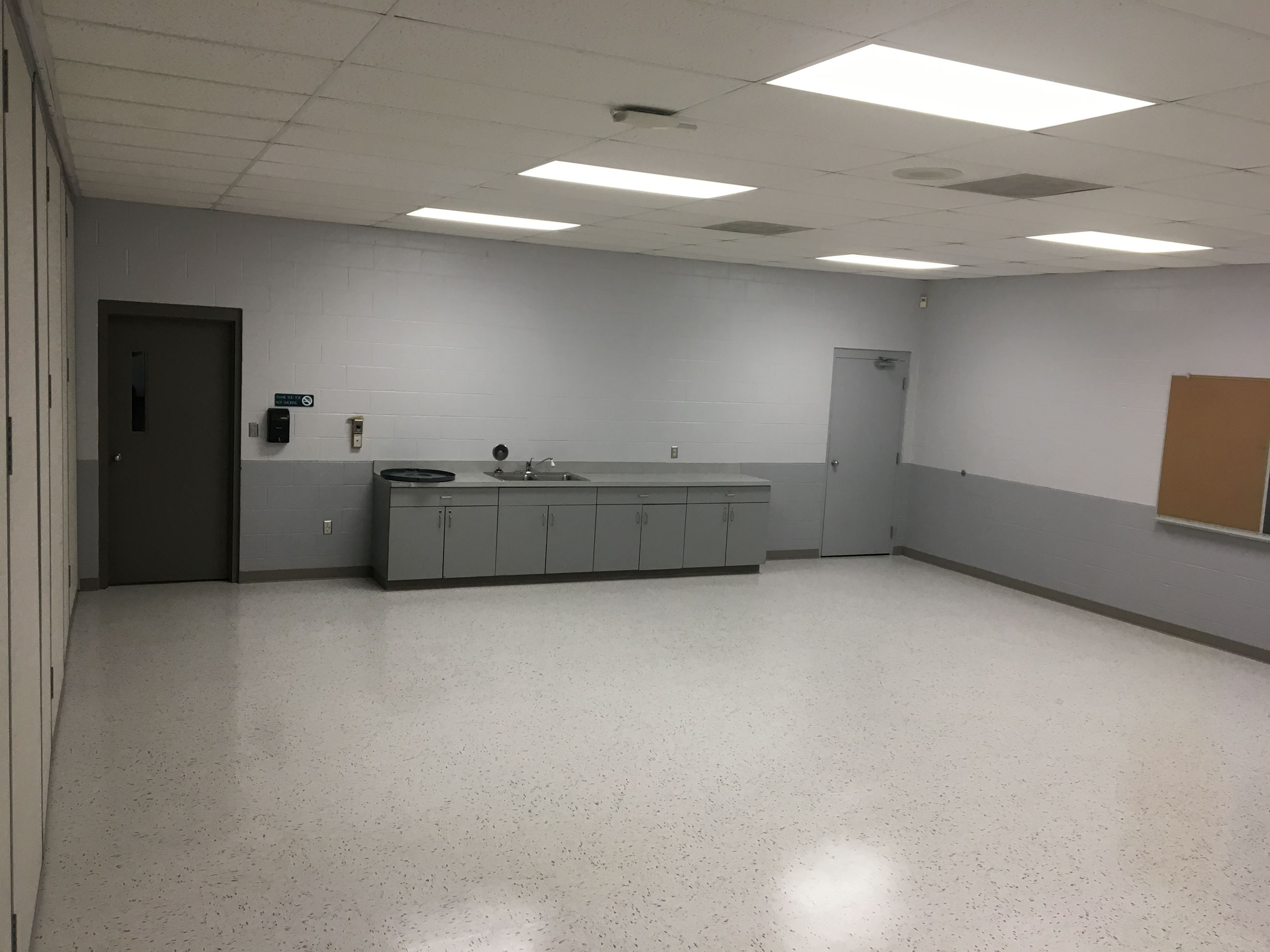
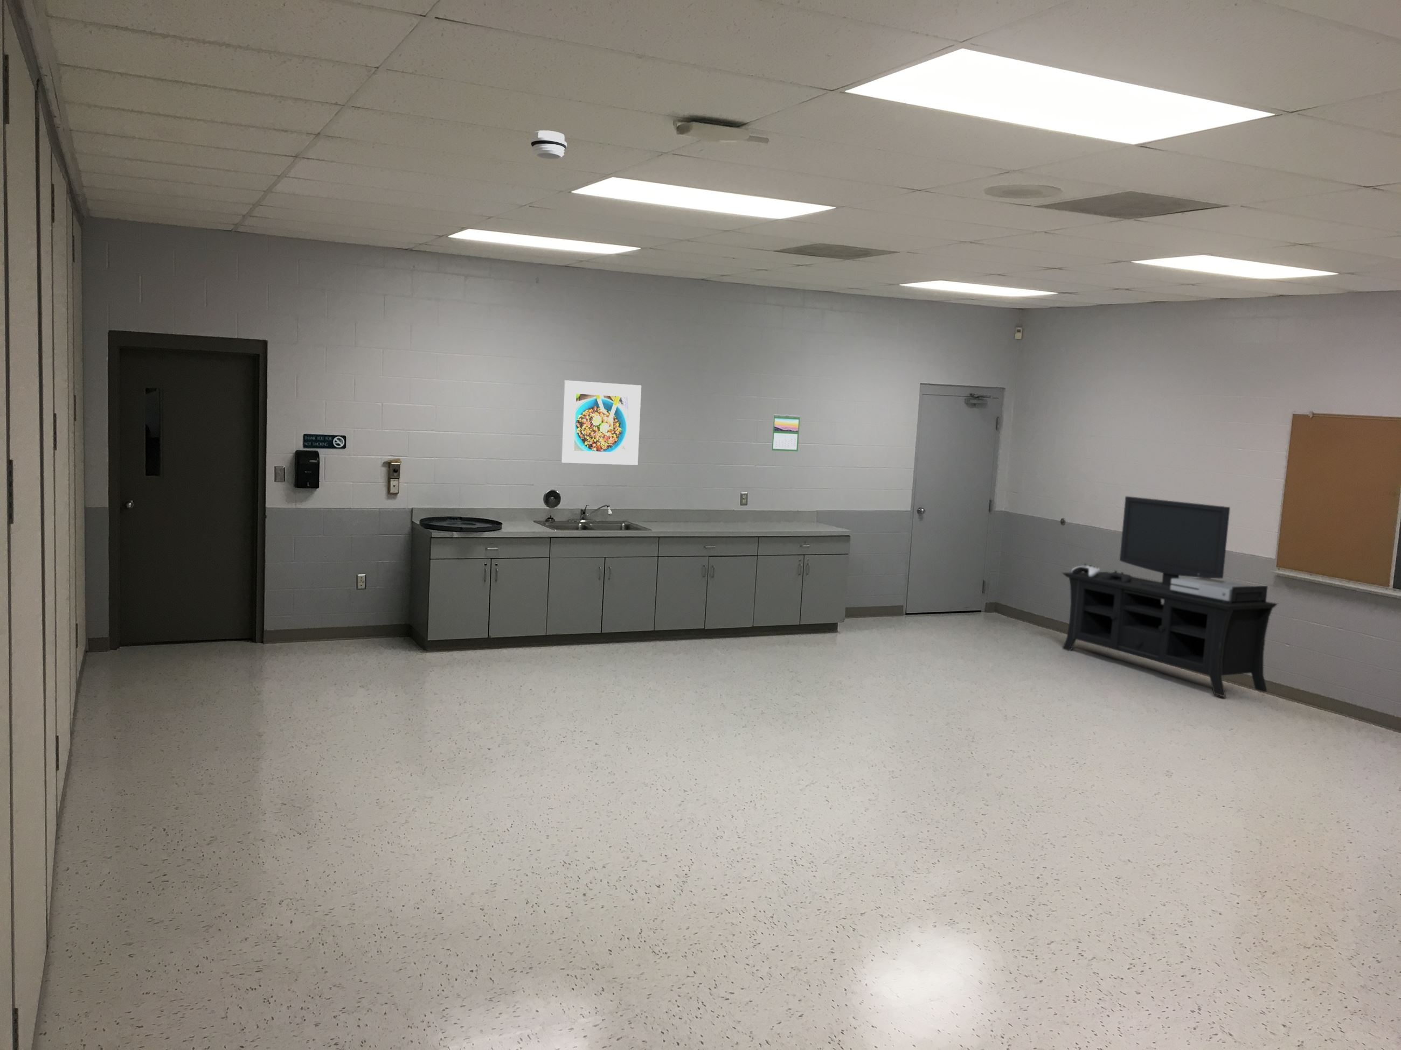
+ media console [1061,496,1279,697]
+ calendar [771,414,801,452]
+ smoke detector [531,130,567,160]
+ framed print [560,379,642,465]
